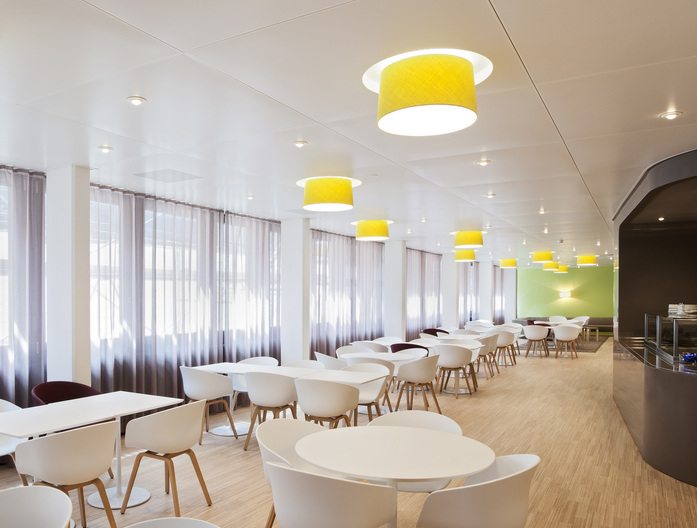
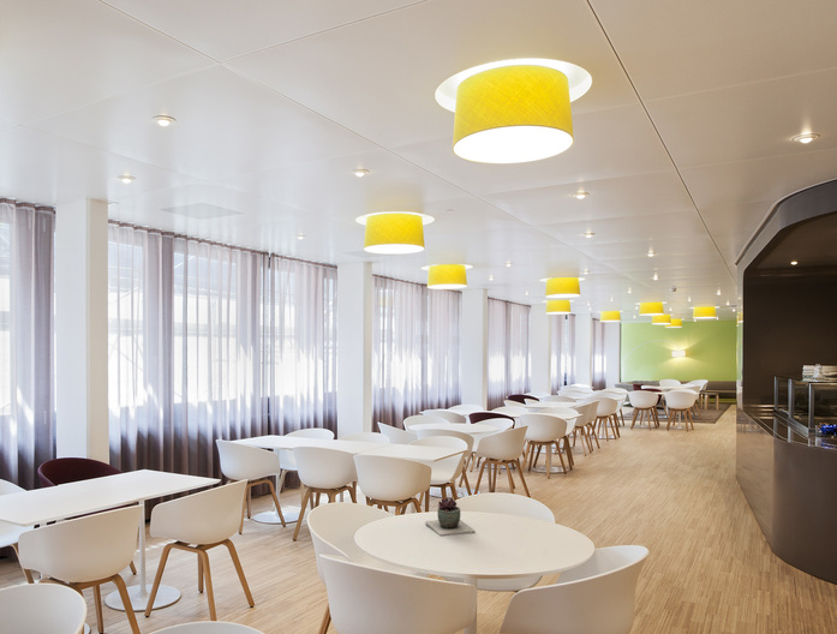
+ succulent plant [424,497,477,537]
